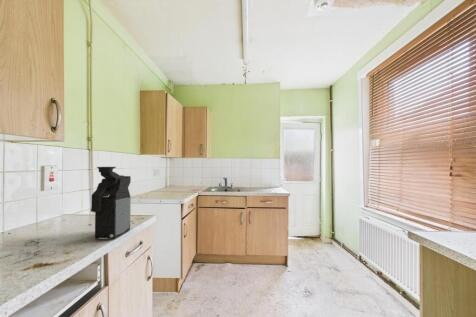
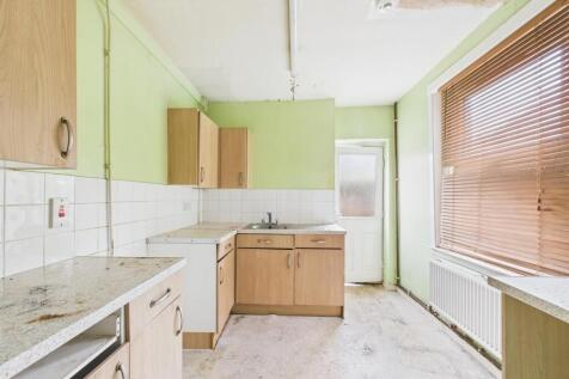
- coffee maker [90,166,132,240]
